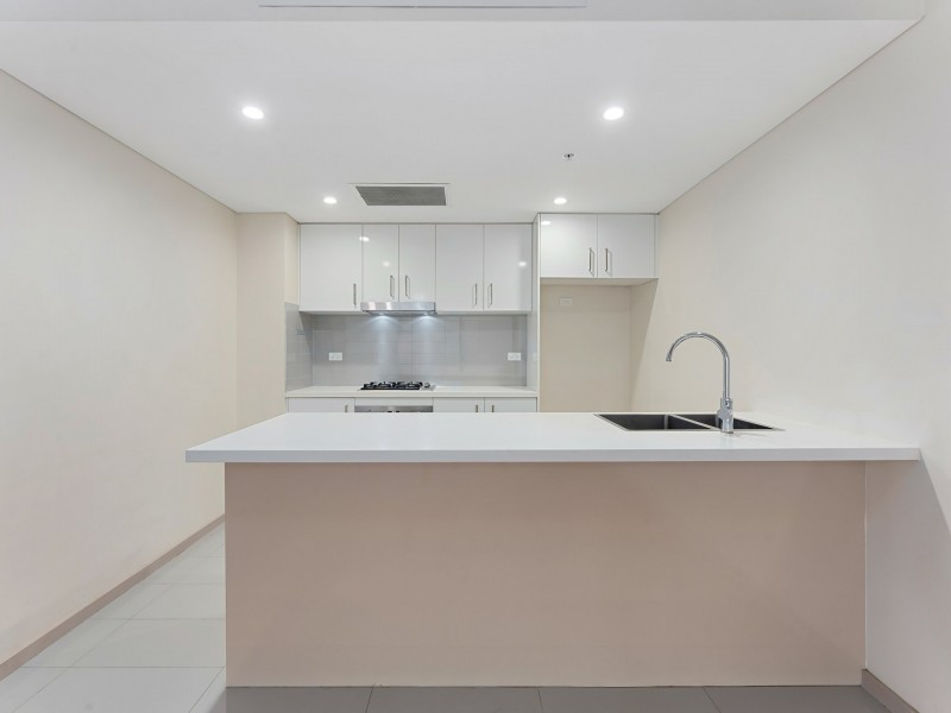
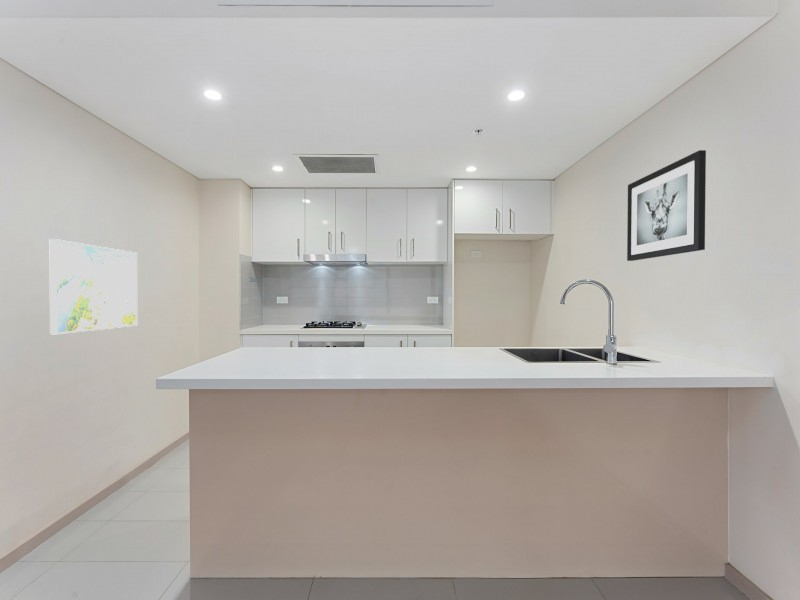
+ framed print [49,238,138,335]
+ wall art [626,149,707,262]
